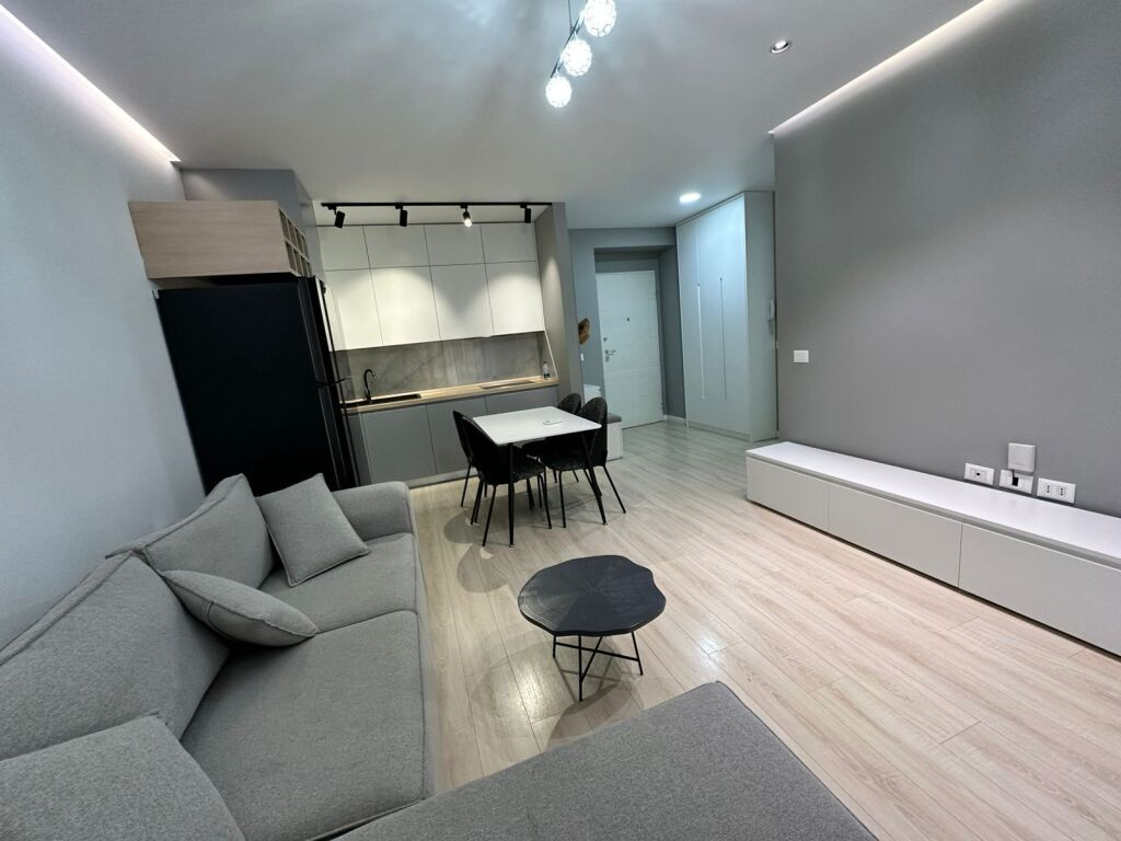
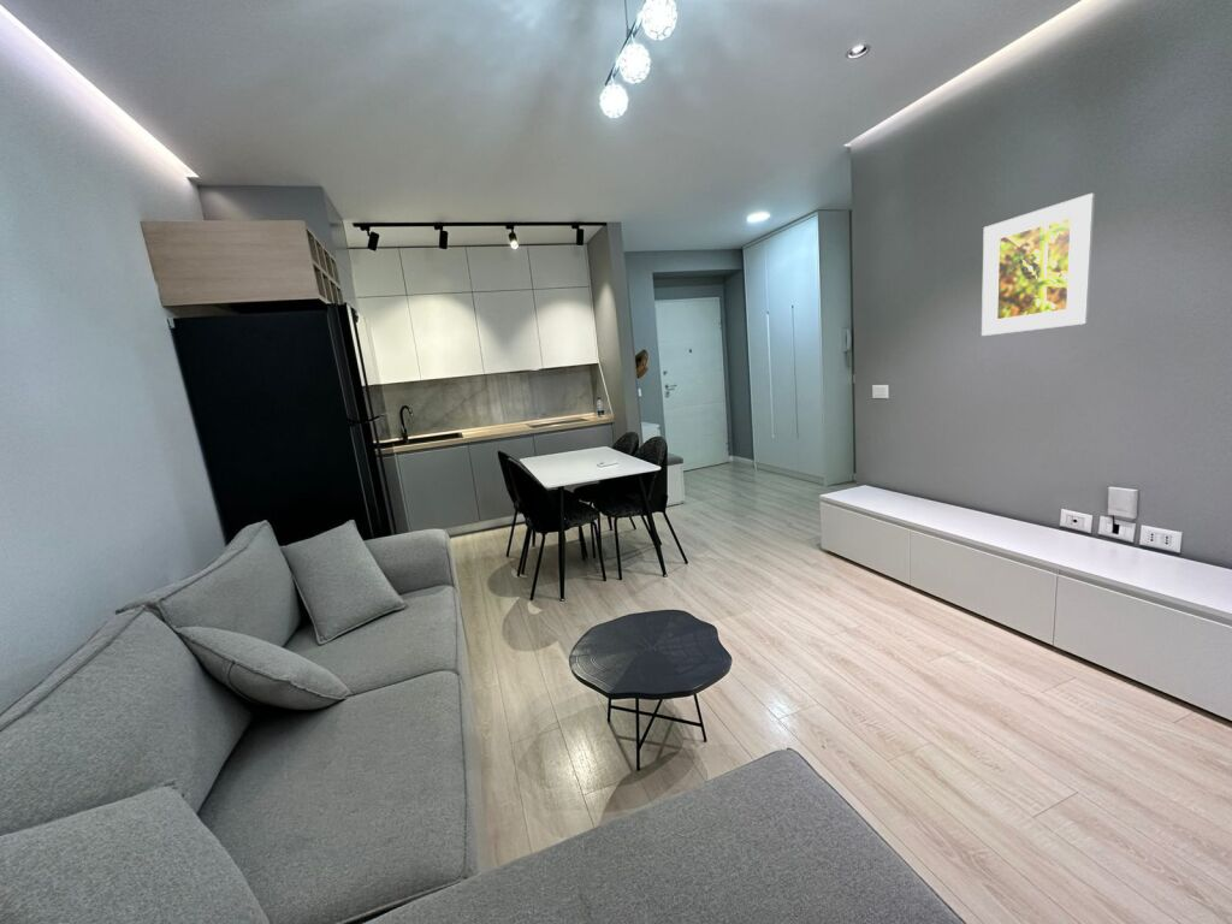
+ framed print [981,192,1096,337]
